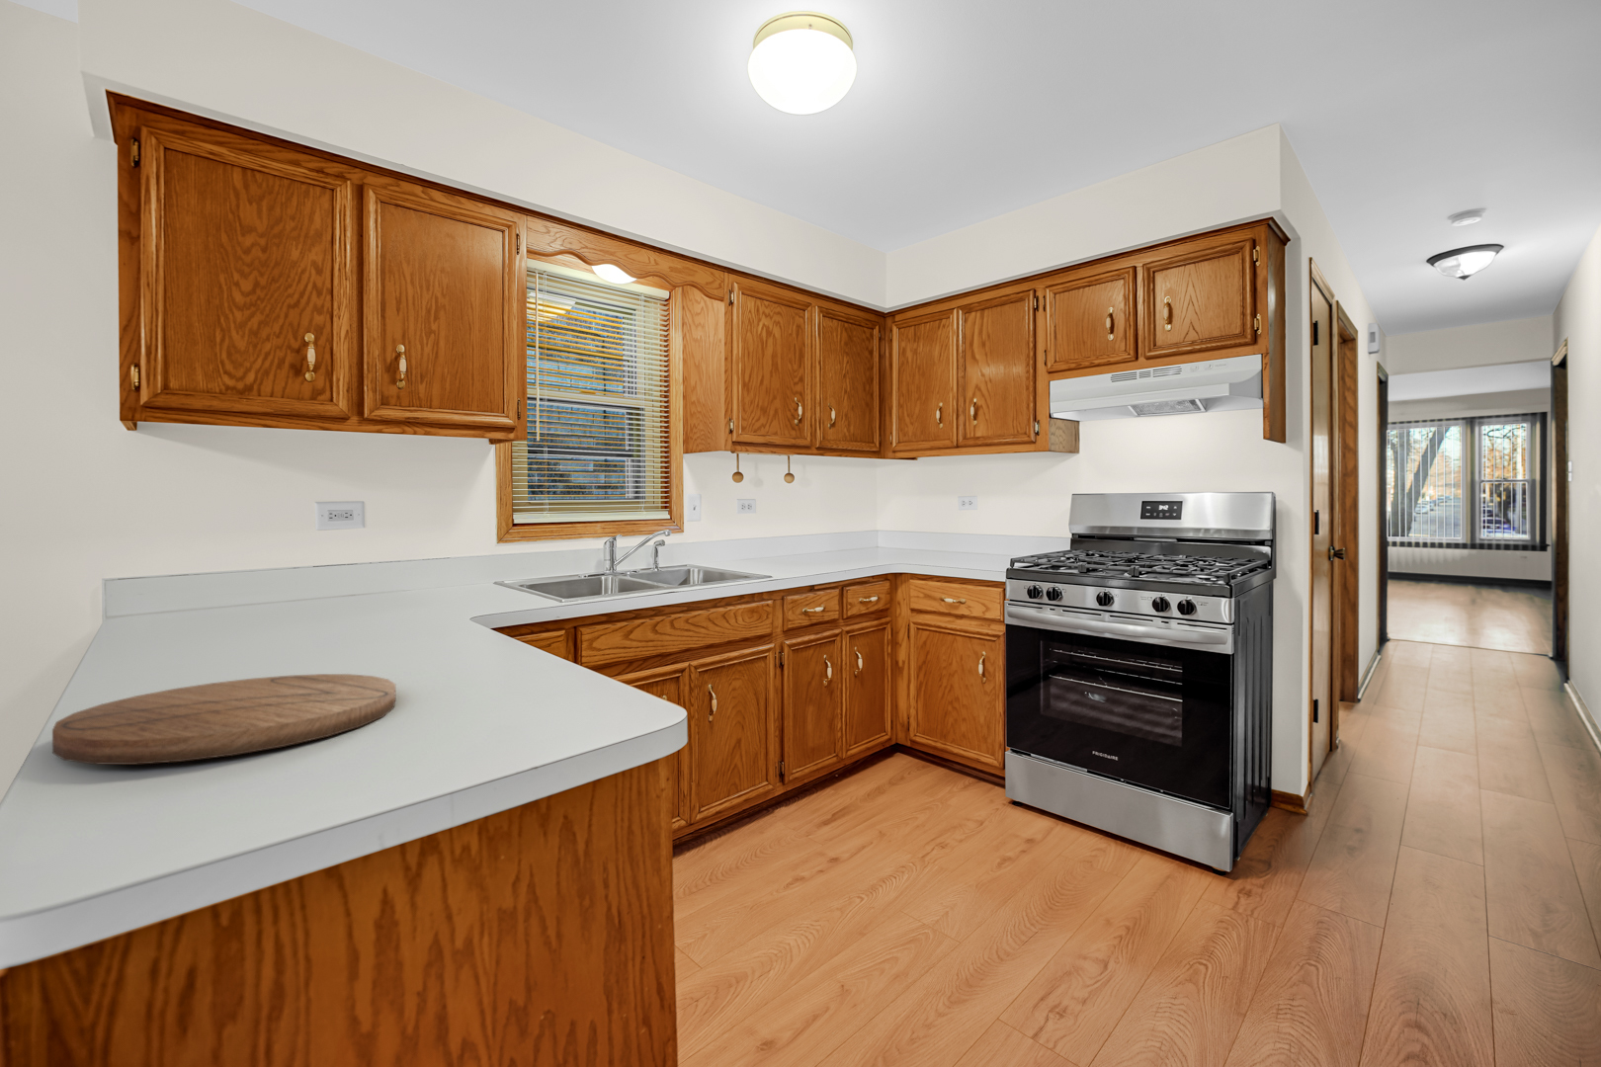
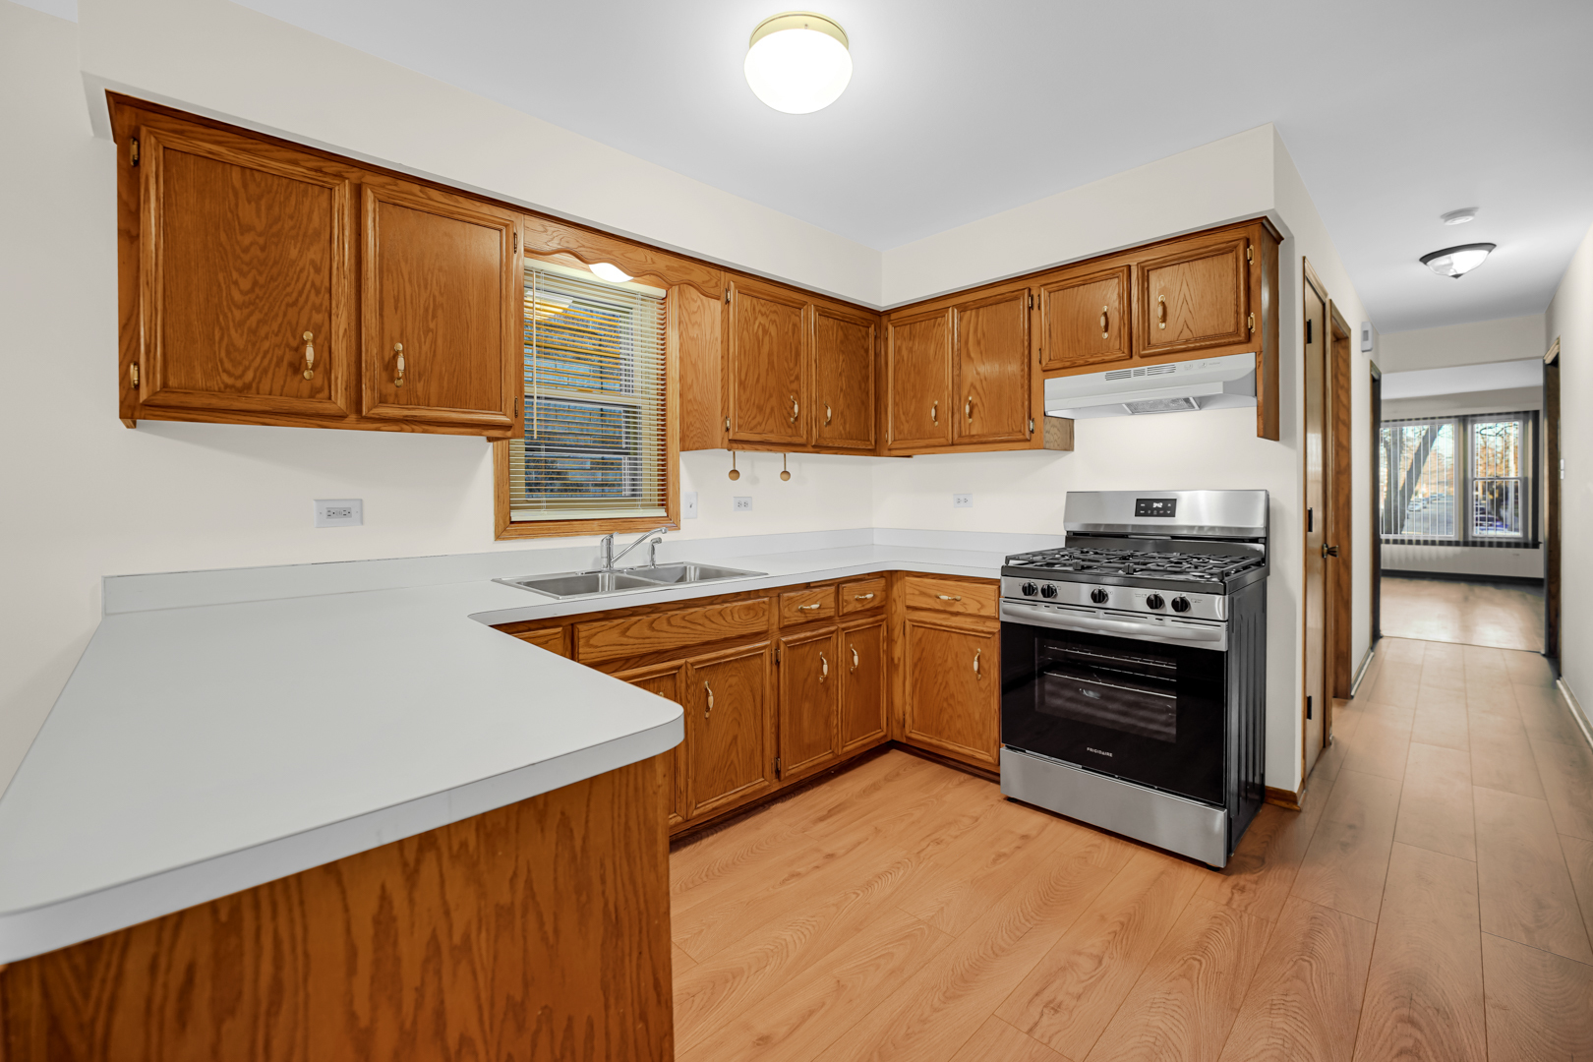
- cutting board [51,673,397,766]
